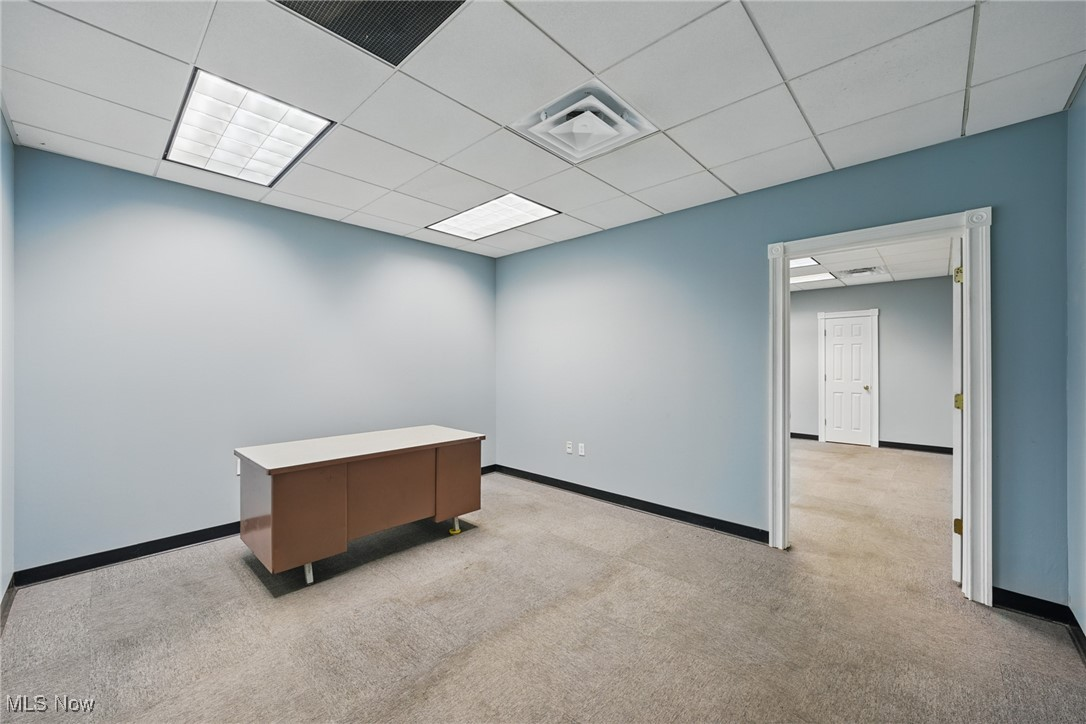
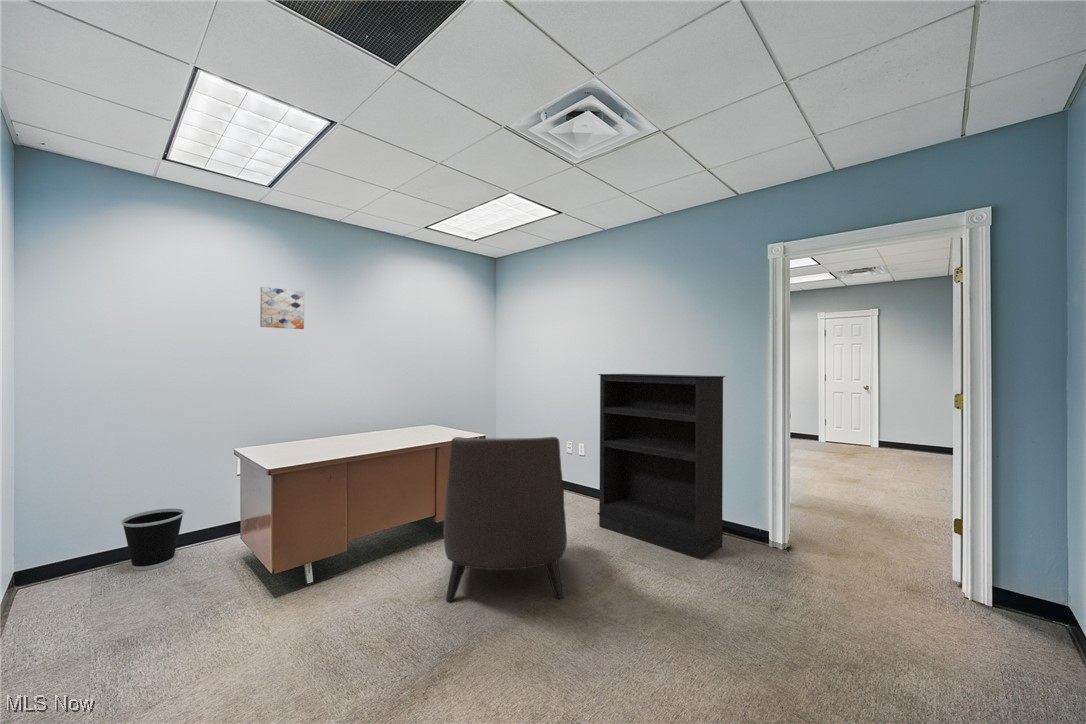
+ bookshelf [596,373,727,561]
+ chair [443,436,568,604]
+ wall art [259,286,305,330]
+ wastebasket [120,507,185,571]
